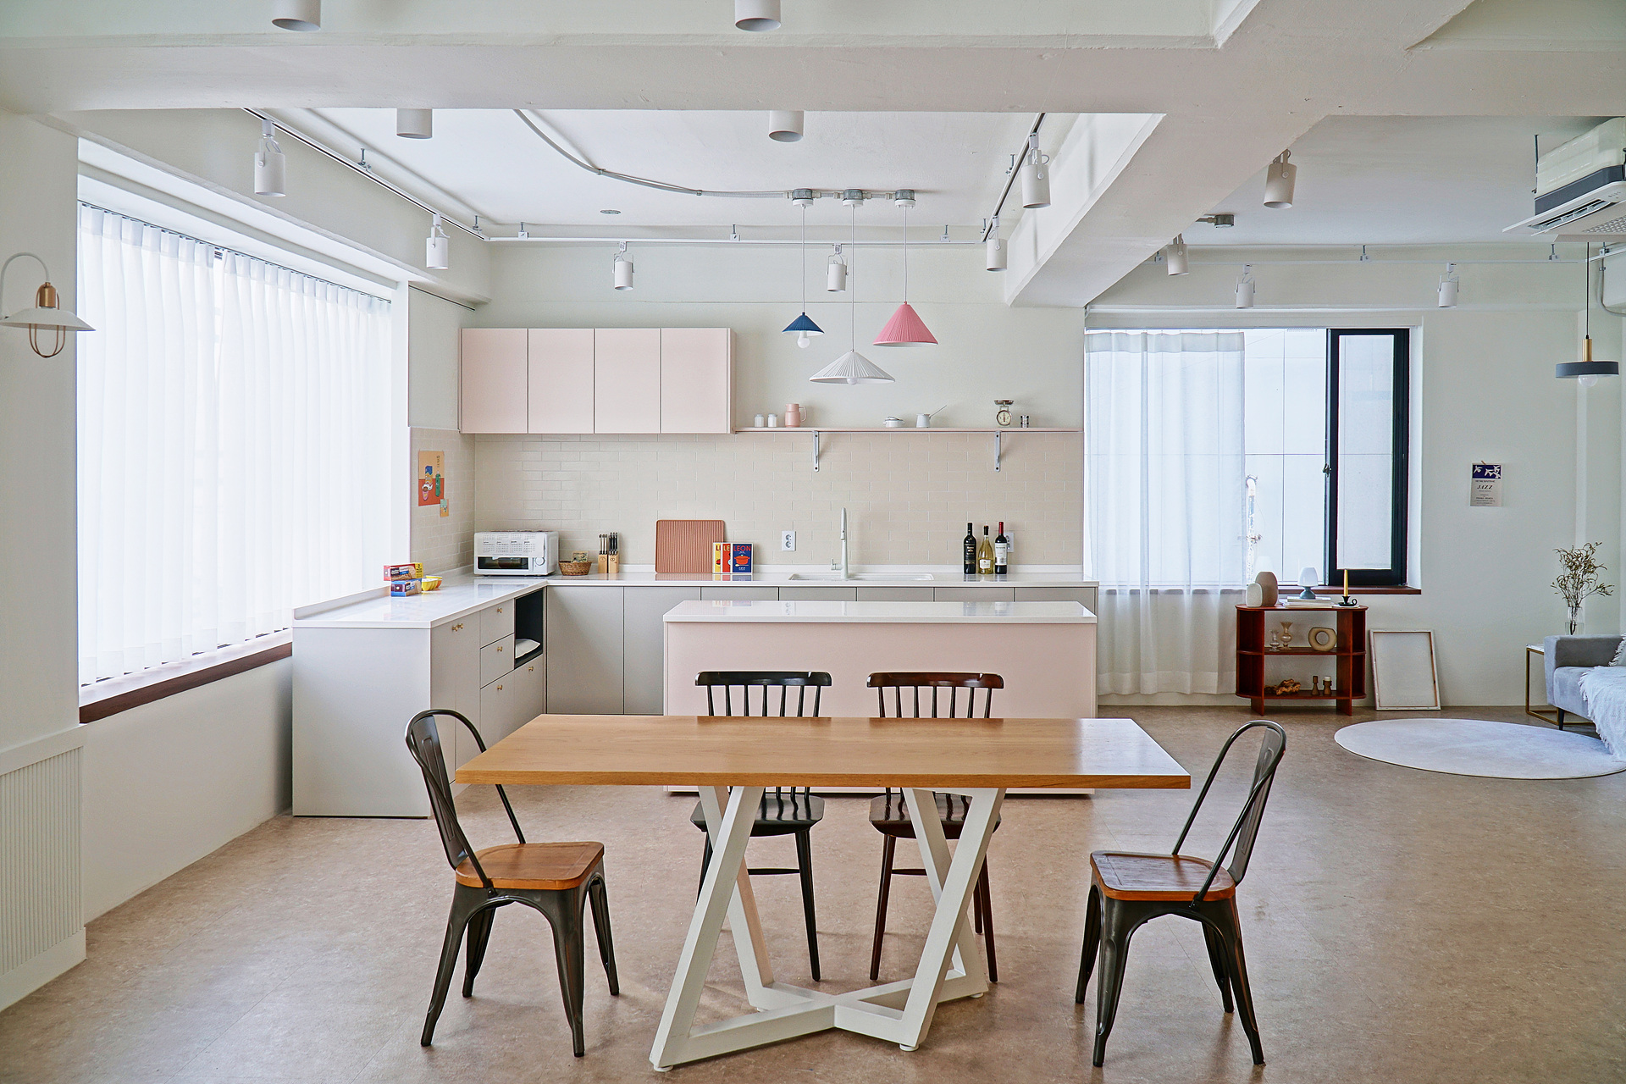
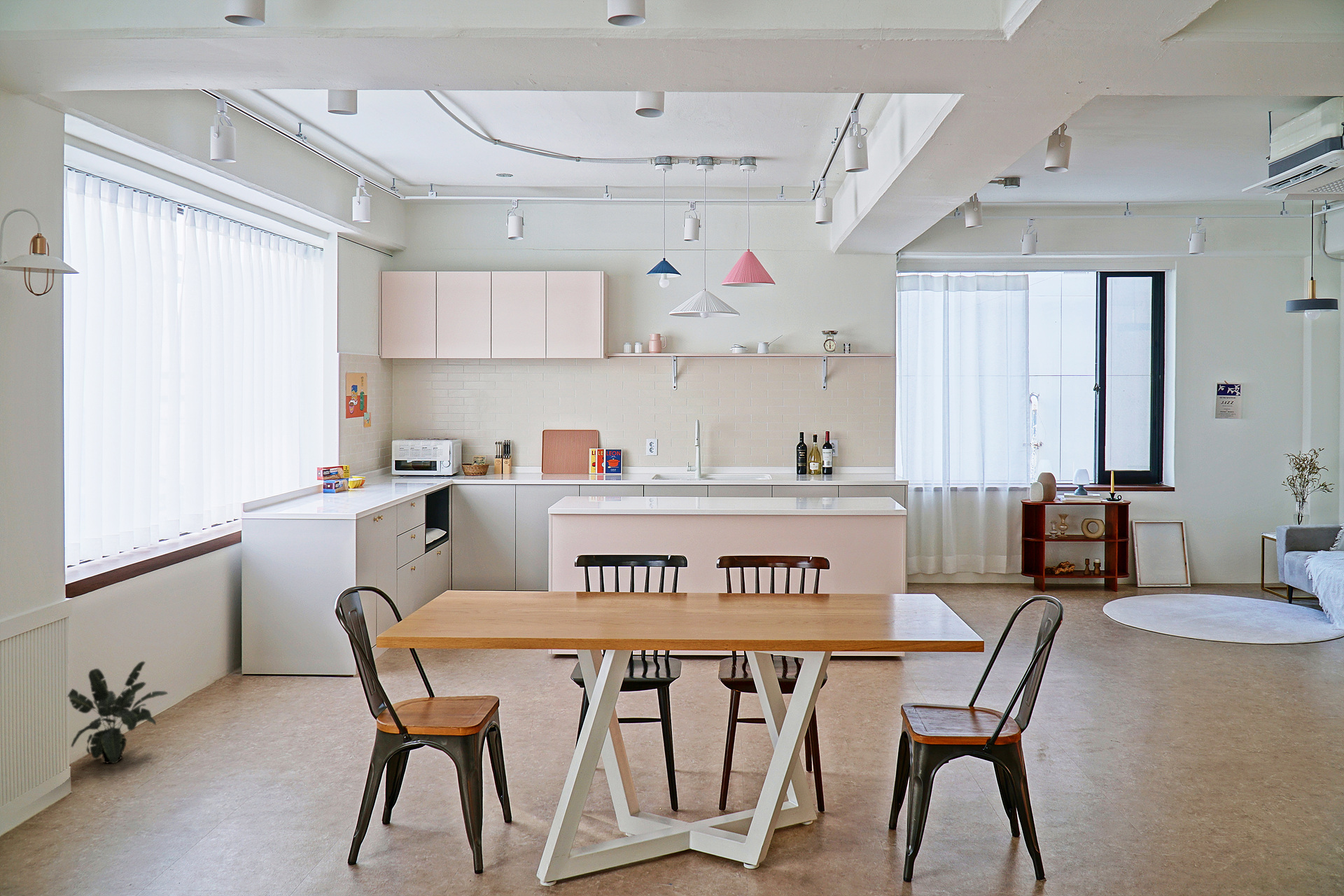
+ potted plant [67,661,169,764]
